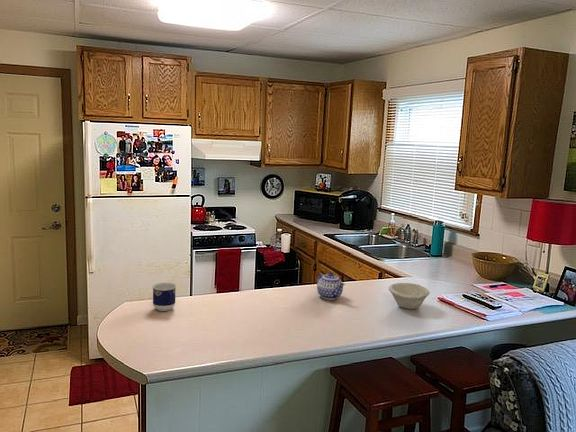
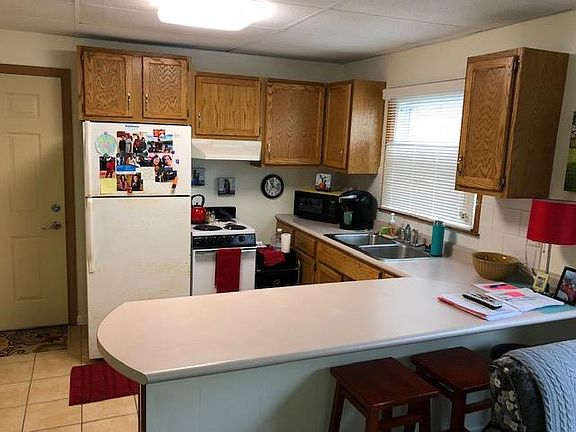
- cup [152,282,177,312]
- bowl [388,282,431,310]
- teapot [315,271,346,300]
